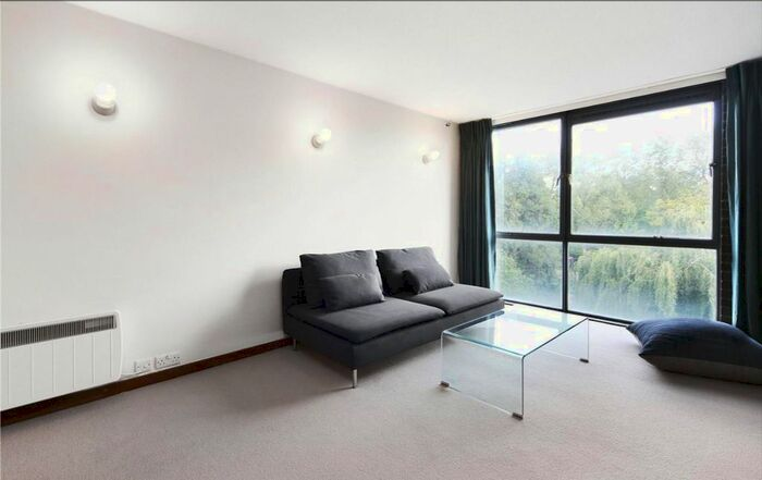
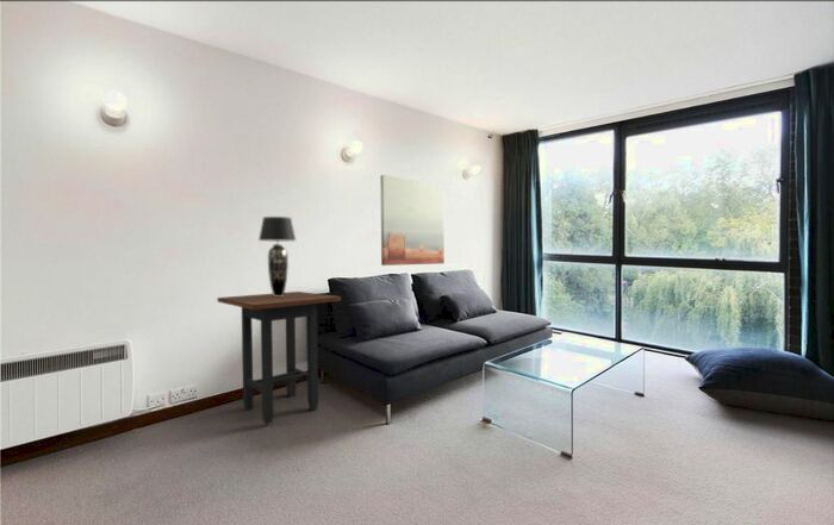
+ table lamp [257,215,297,296]
+ wall art [379,174,446,267]
+ side table [217,290,342,425]
